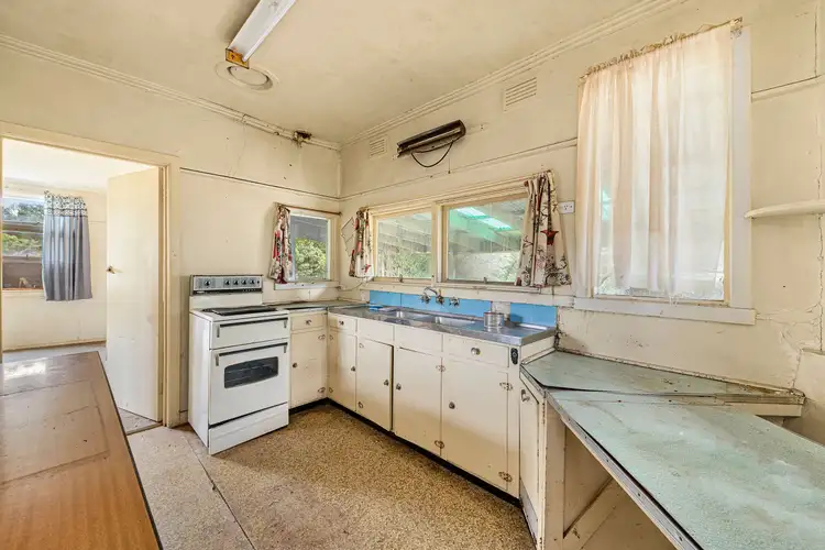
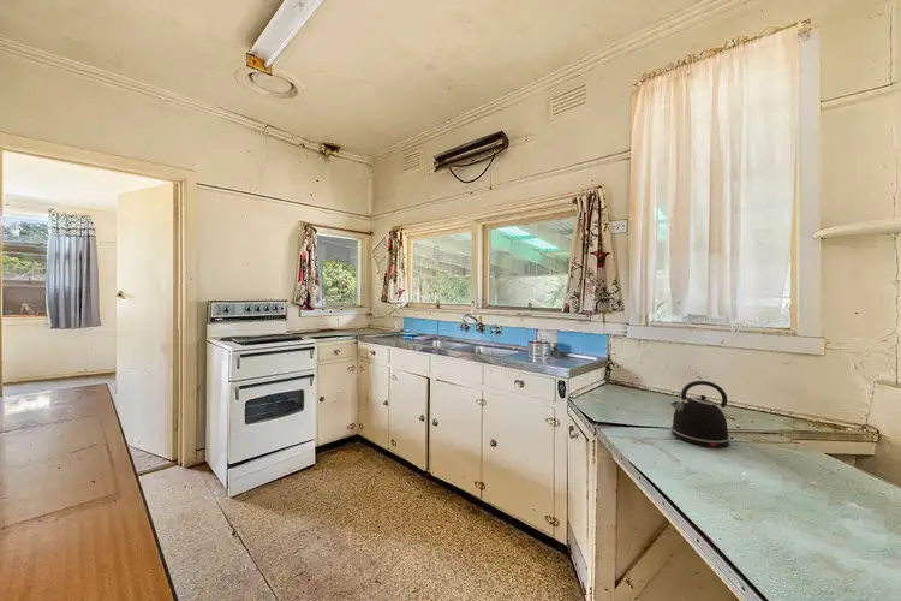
+ kettle [669,380,732,448]
